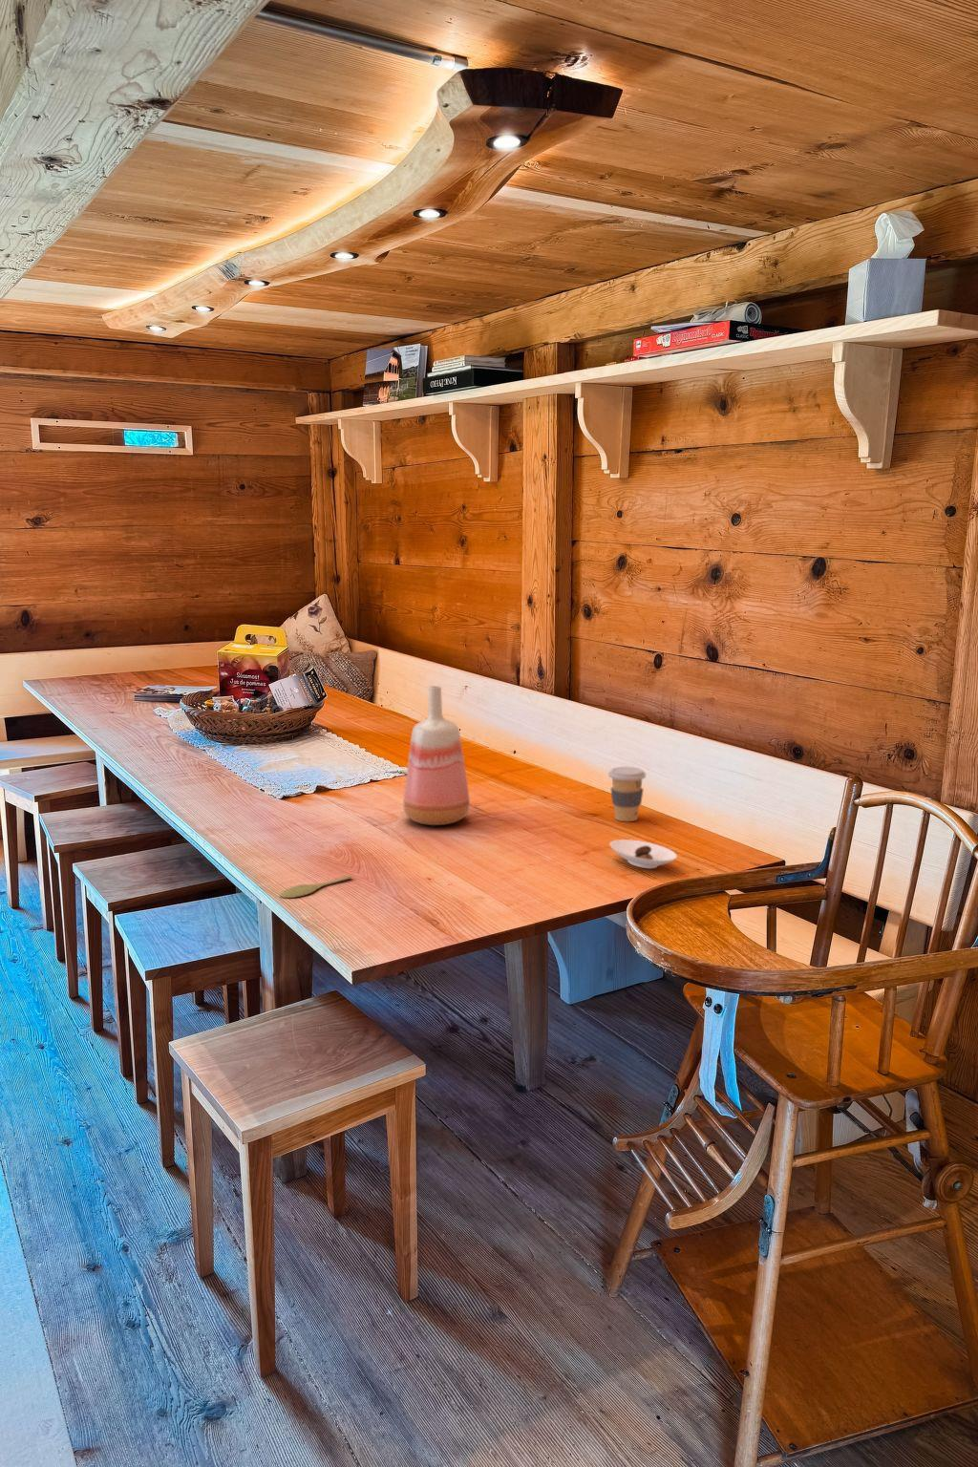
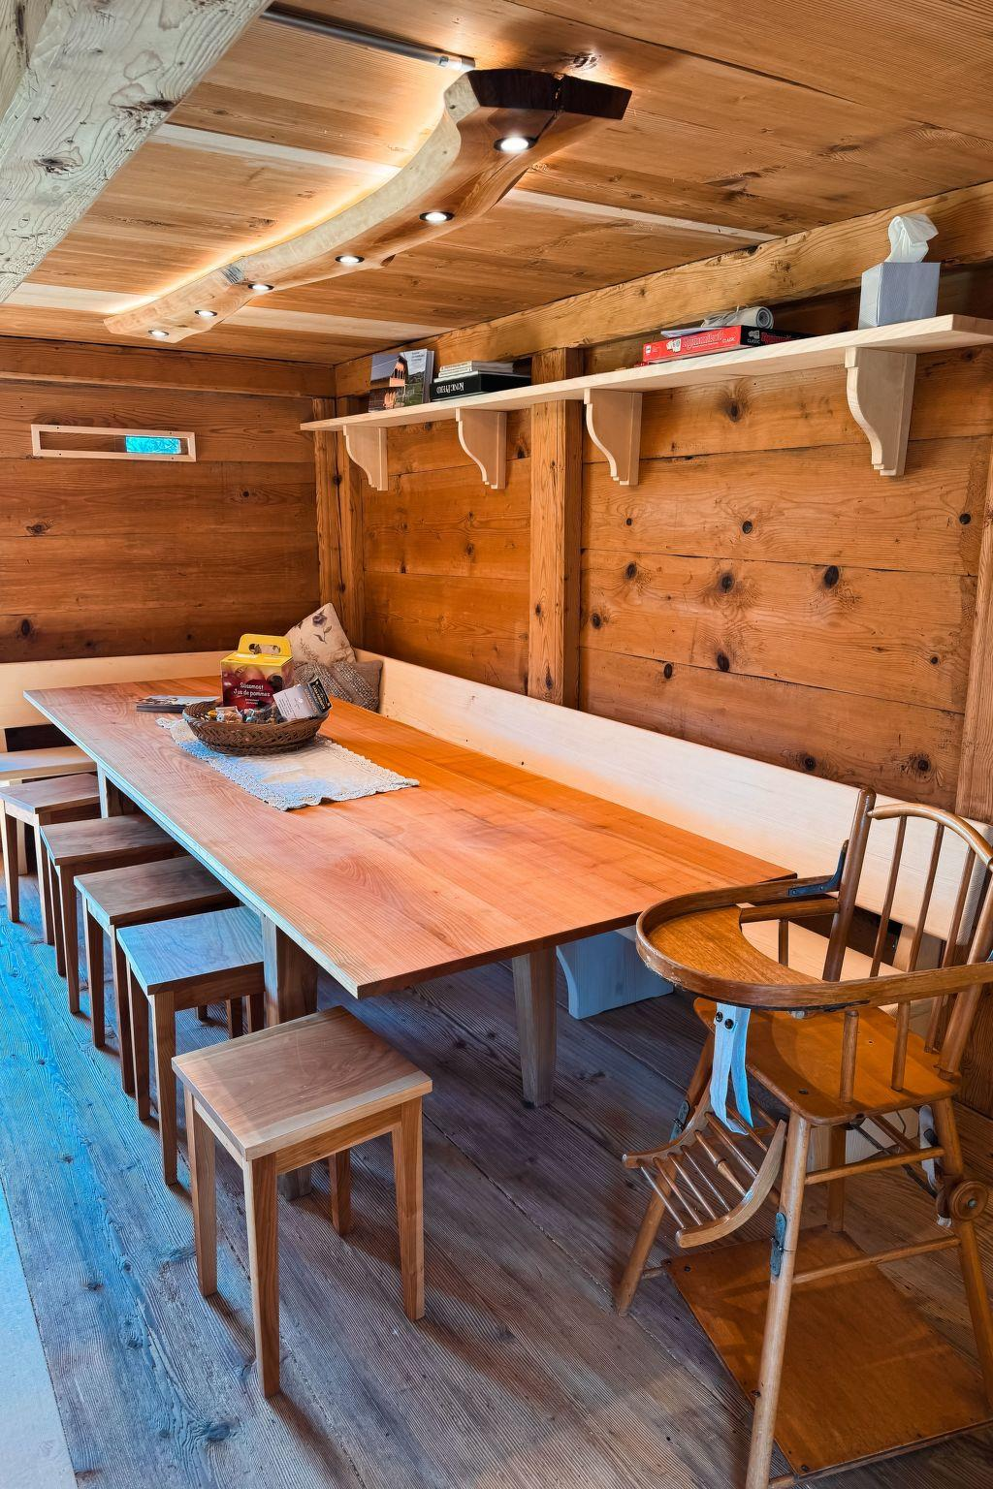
- saucer [608,838,678,869]
- spoon [278,875,354,898]
- vase [403,684,470,826]
- coffee cup [607,766,646,822]
